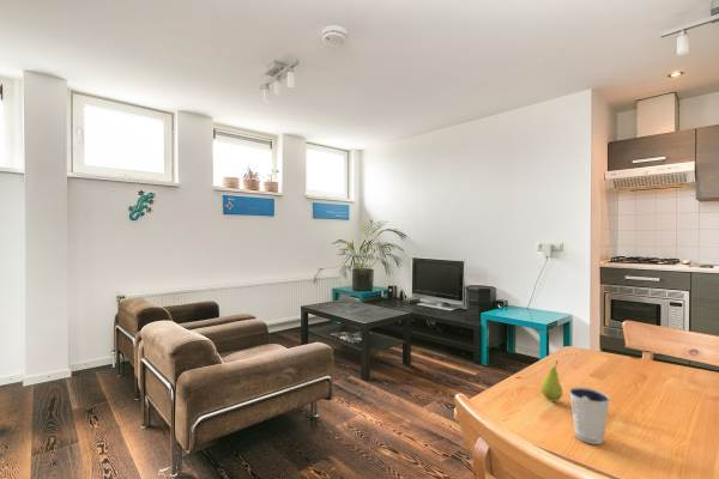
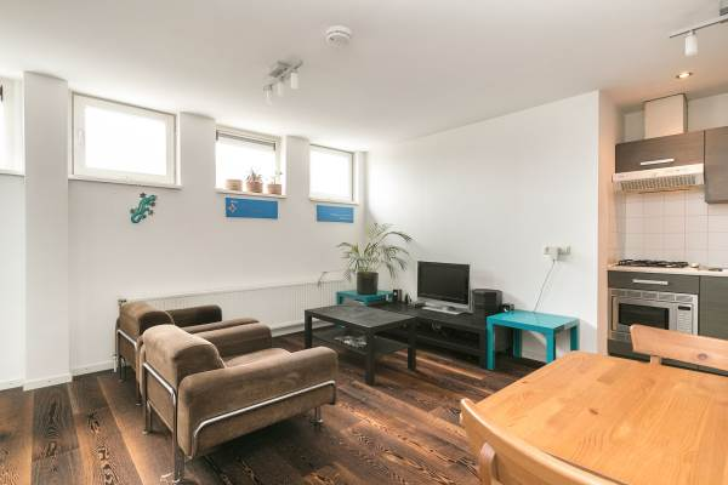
- dixie cup [568,387,611,445]
- fruit [540,360,563,402]
